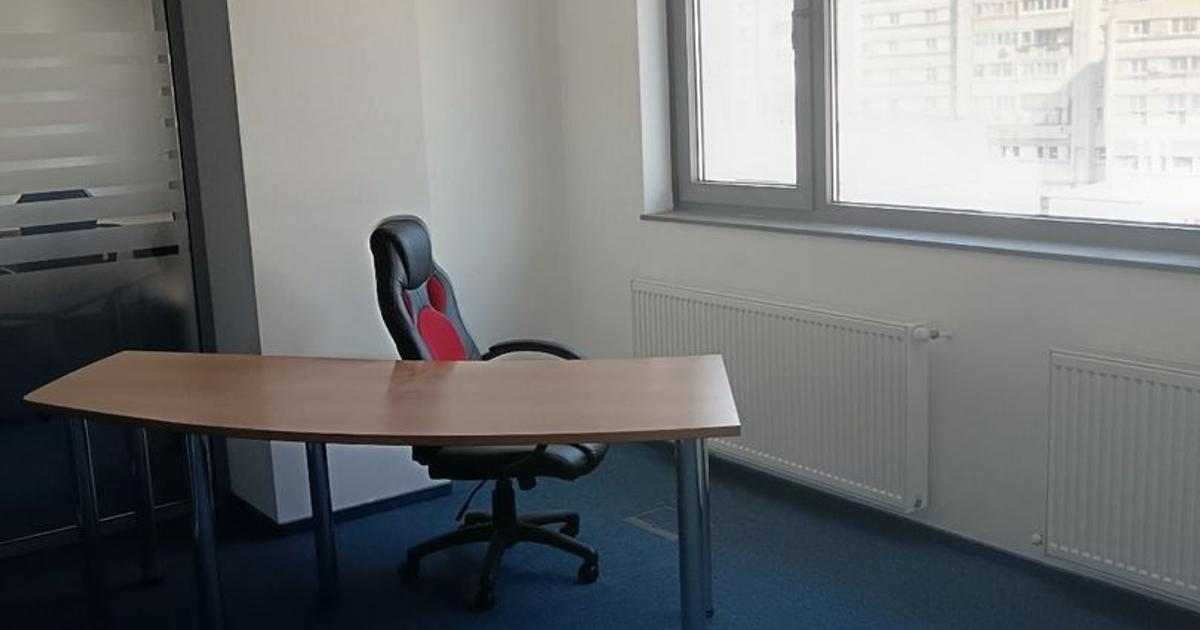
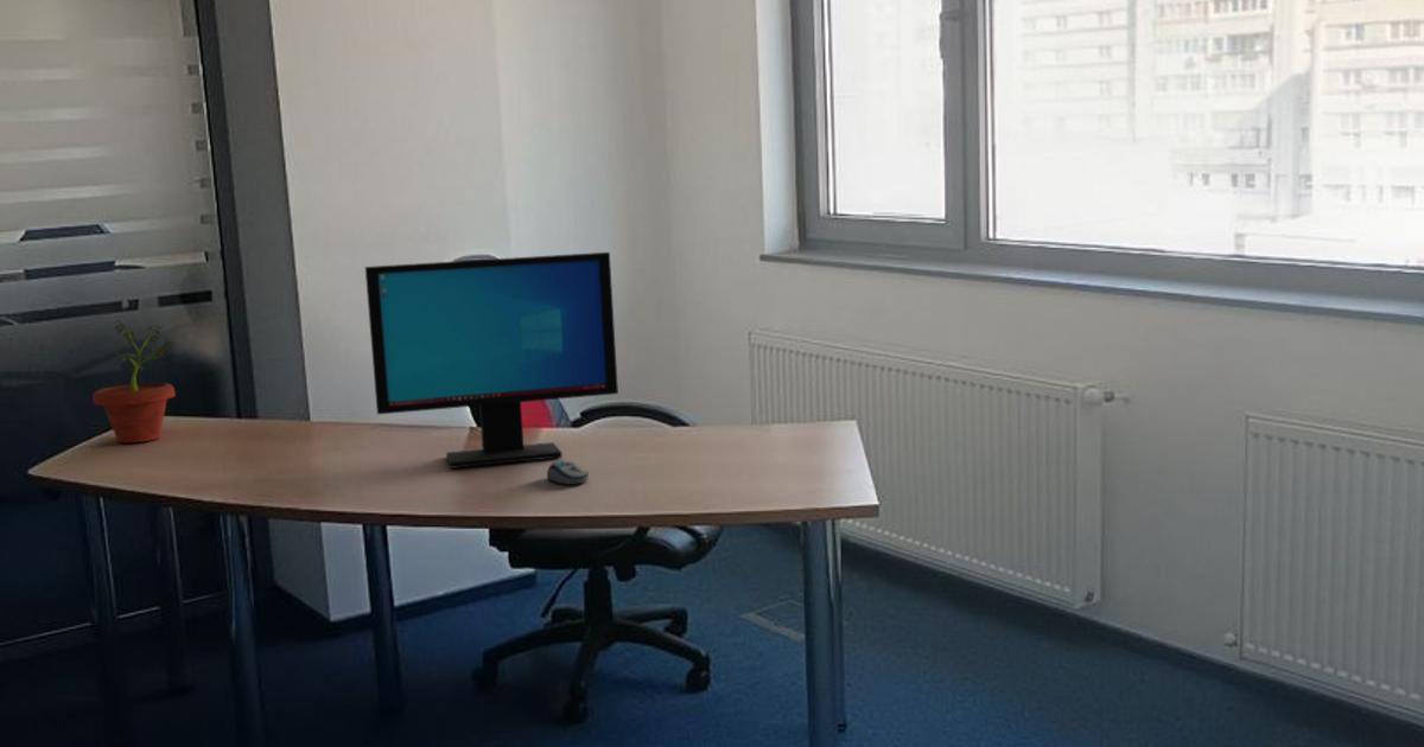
+ computer mouse [546,459,590,486]
+ computer monitor [364,251,619,470]
+ potted plant [91,319,178,443]
